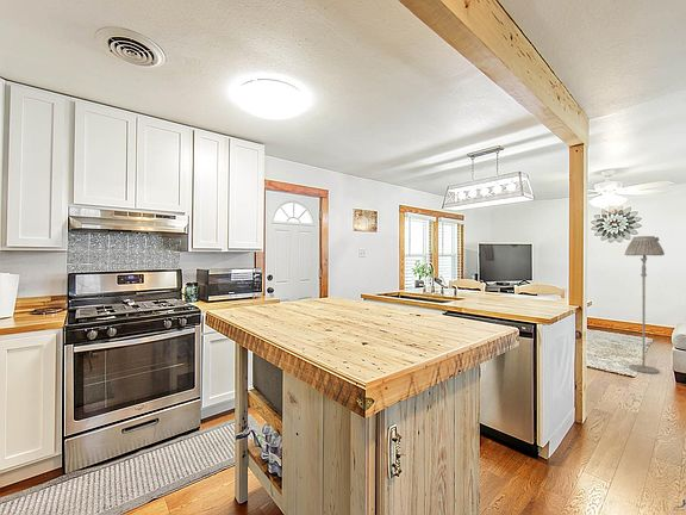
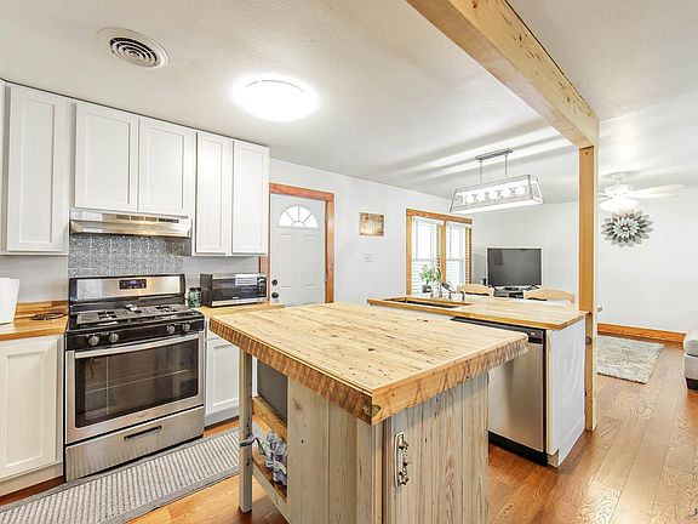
- floor lamp [624,235,666,374]
